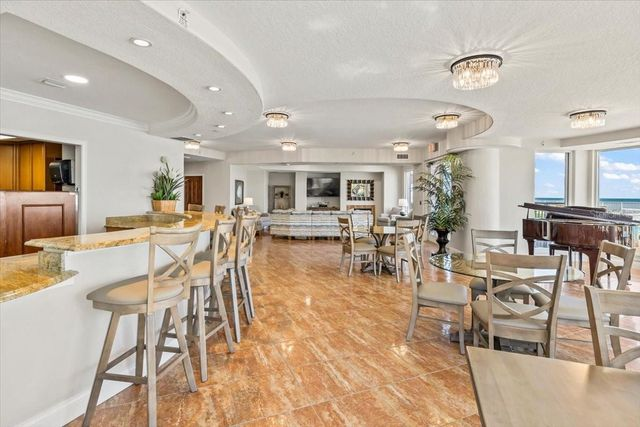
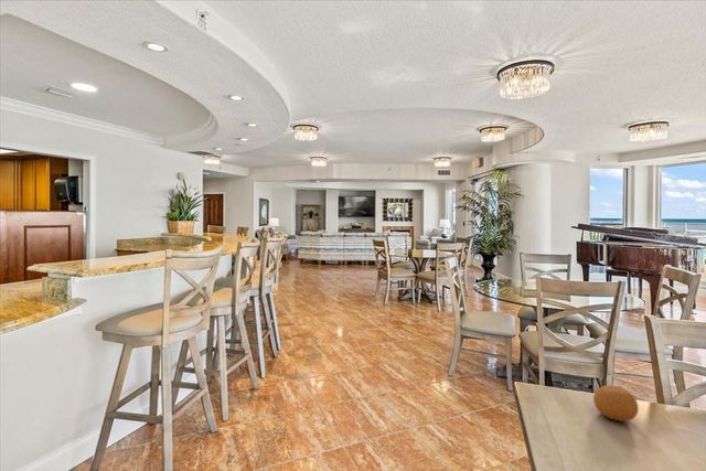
+ fruit [592,384,640,422]
